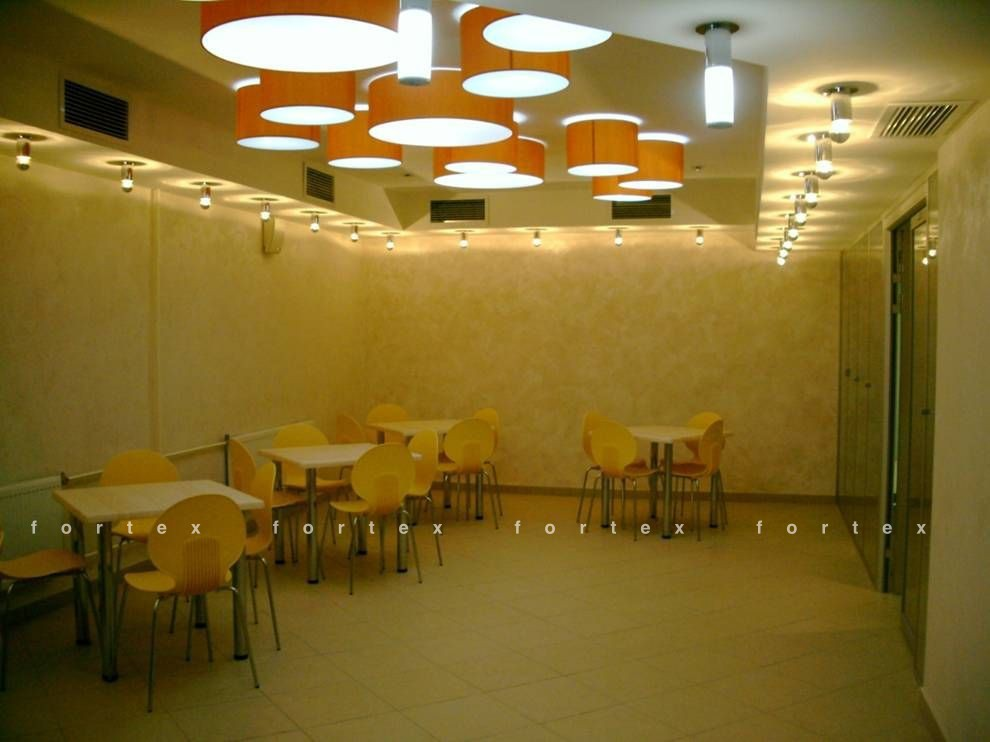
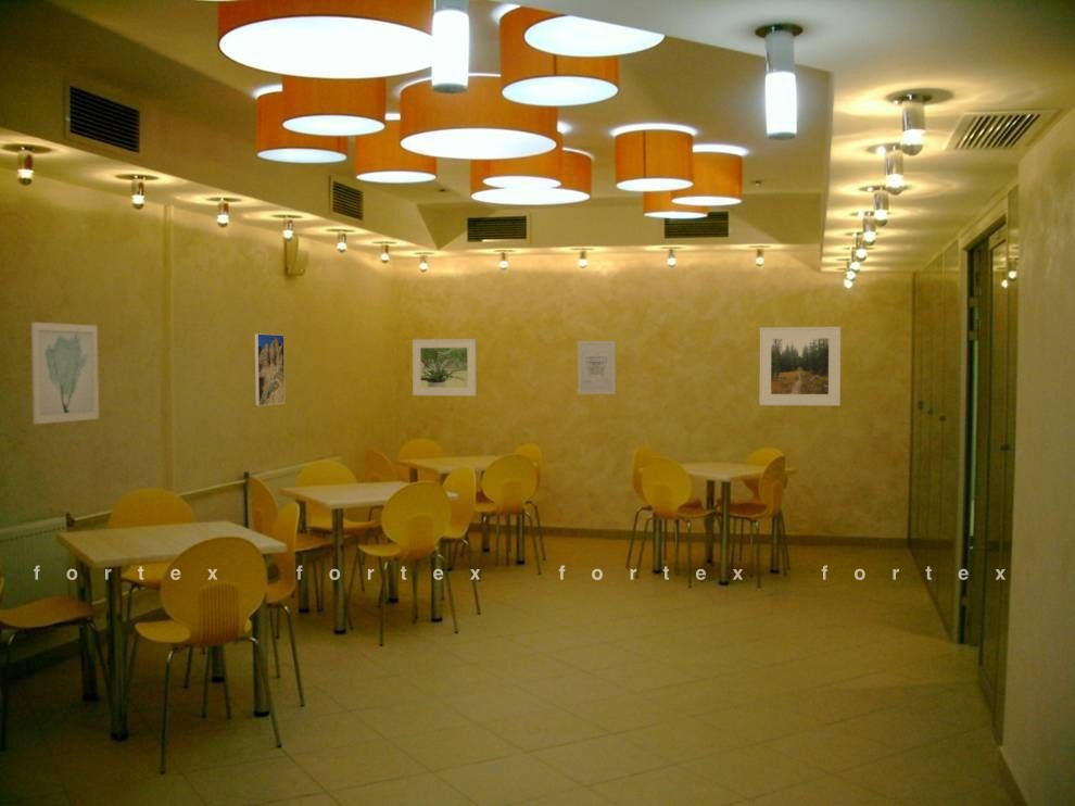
+ wall art [29,322,100,426]
+ wall art [577,340,617,395]
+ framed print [253,332,286,407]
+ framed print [758,326,842,407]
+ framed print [412,338,478,396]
